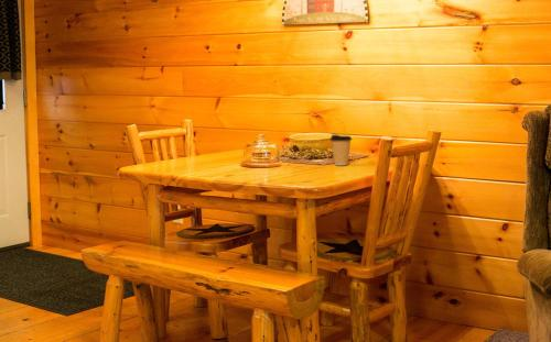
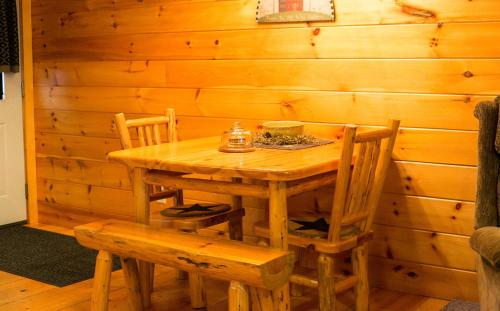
- coffee cup [328,134,353,166]
